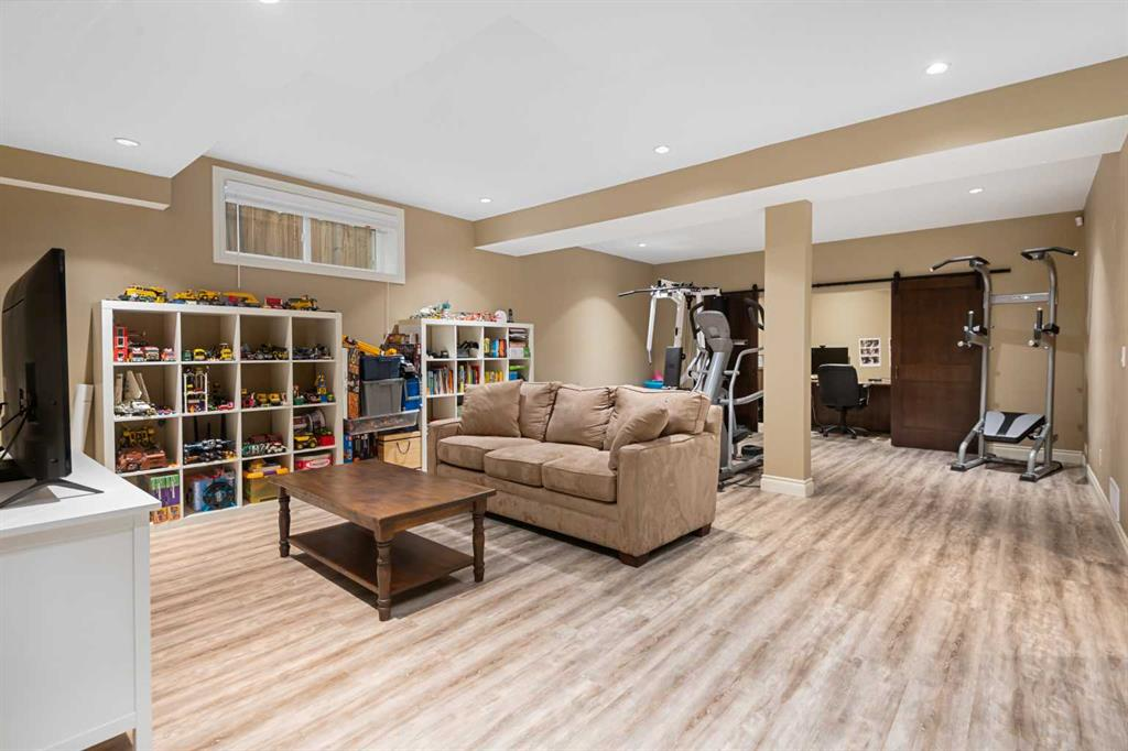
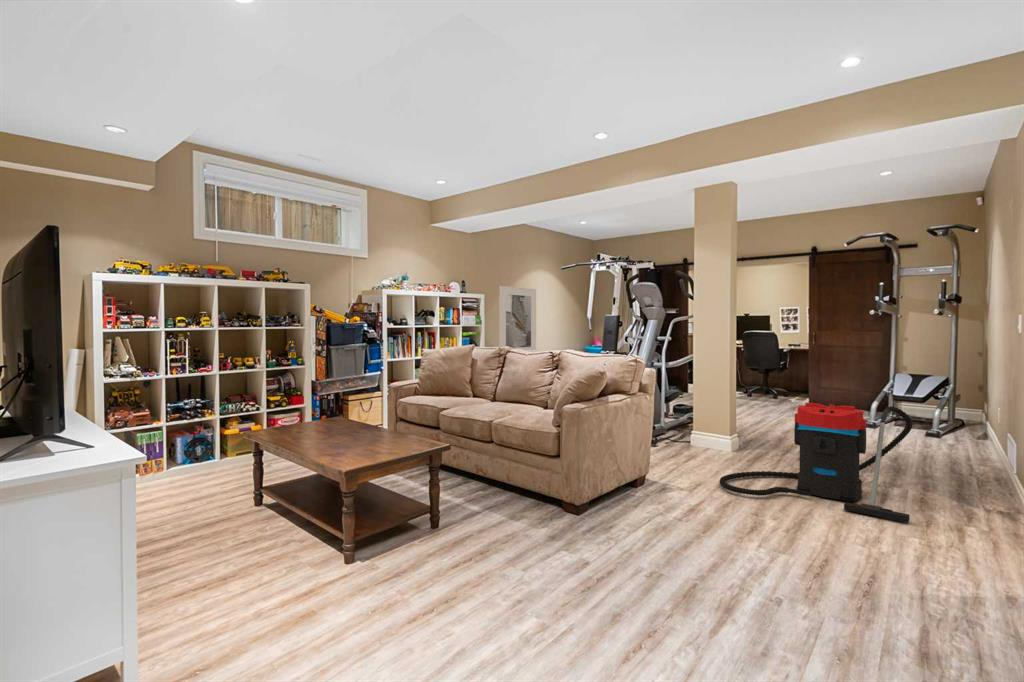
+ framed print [499,285,537,351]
+ vacuum cleaner [719,402,914,523]
